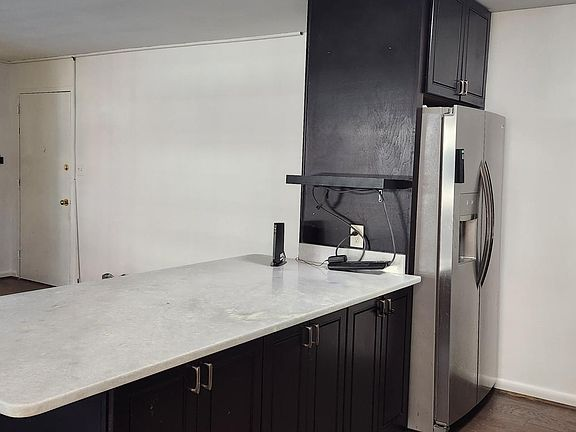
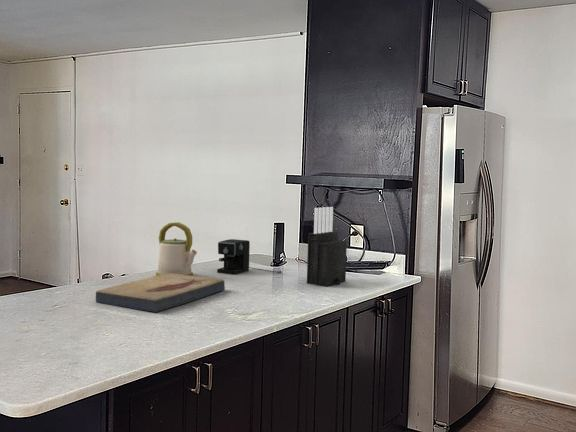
+ fish fossil [95,273,226,313]
+ coffee maker [216,238,283,276]
+ kettle [155,221,198,276]
+ knife block [306,206,348,288]
